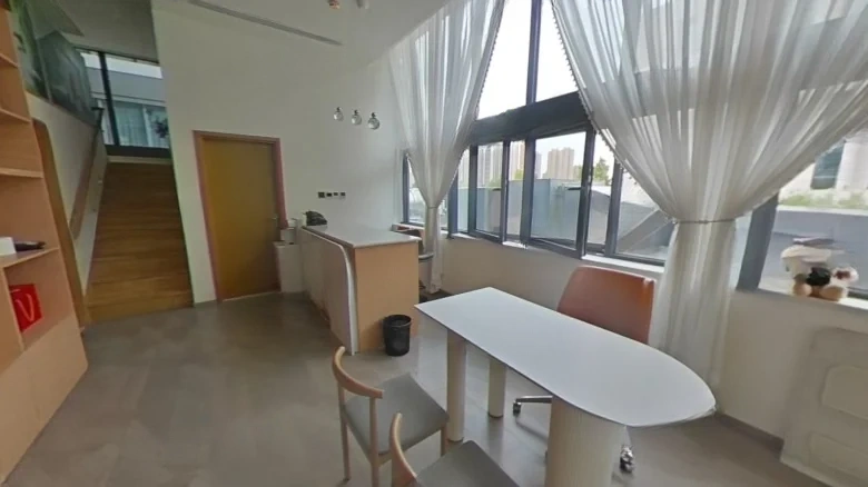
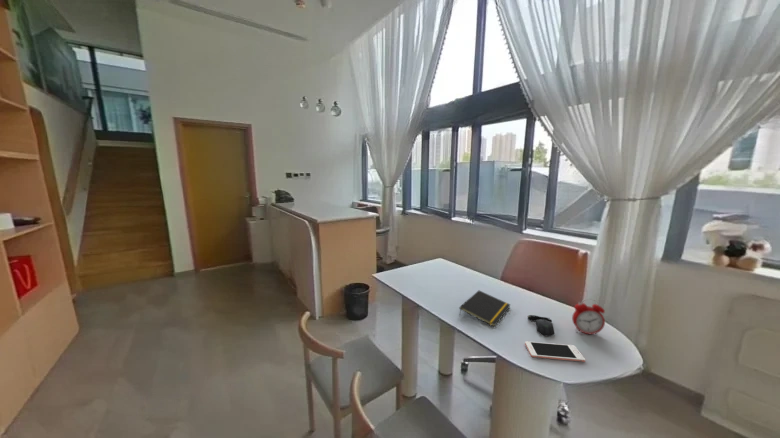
+ alarm clock [571,298,606,336]
+ cell phone [524,340,586,363]
+ computer mouse [527,314,555,337]
+ notepad [458,290,511,327]
